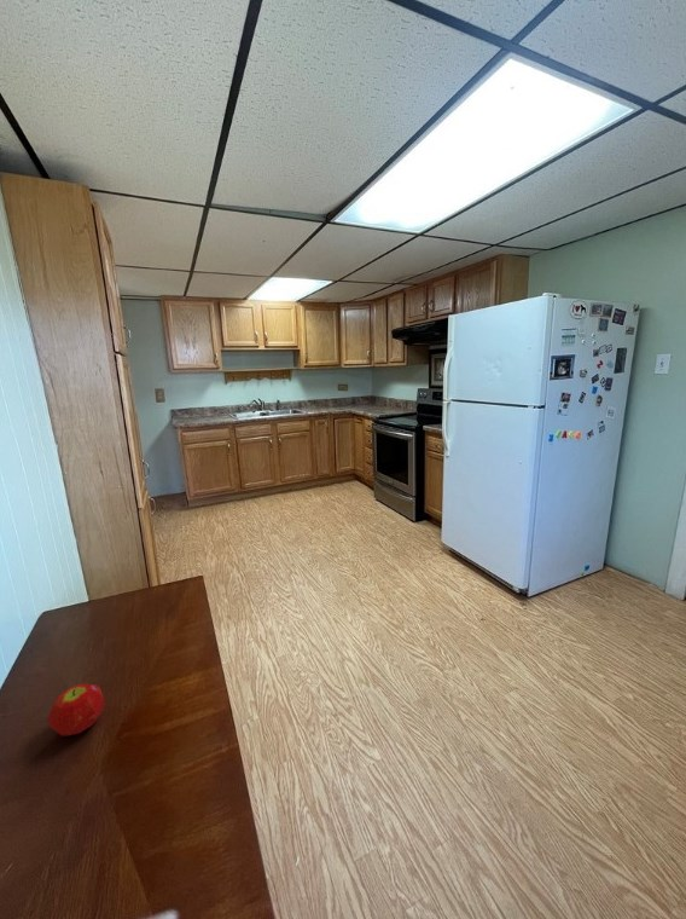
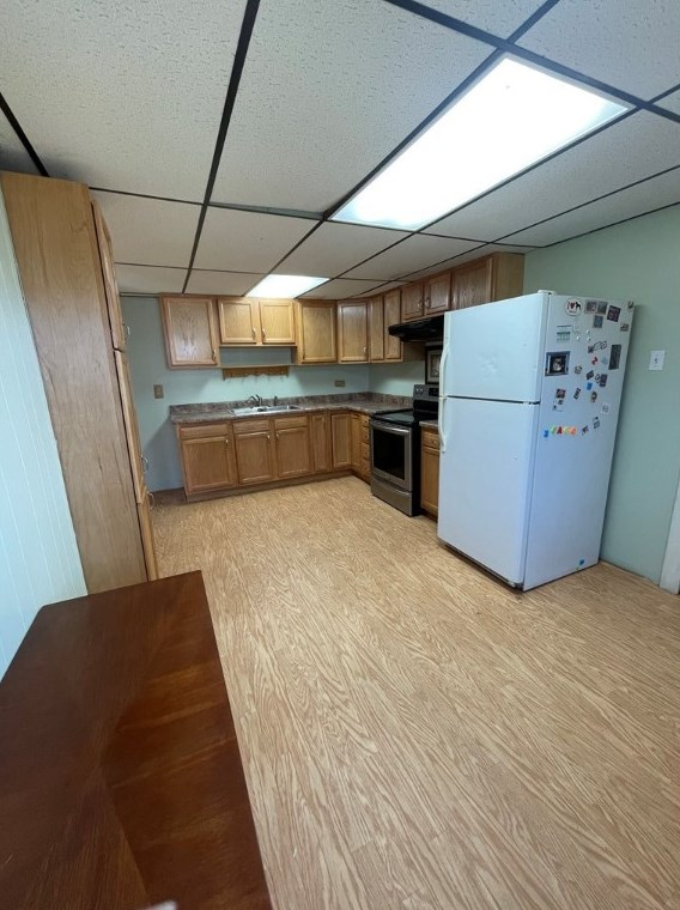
- fruit [47,682,106,738]
